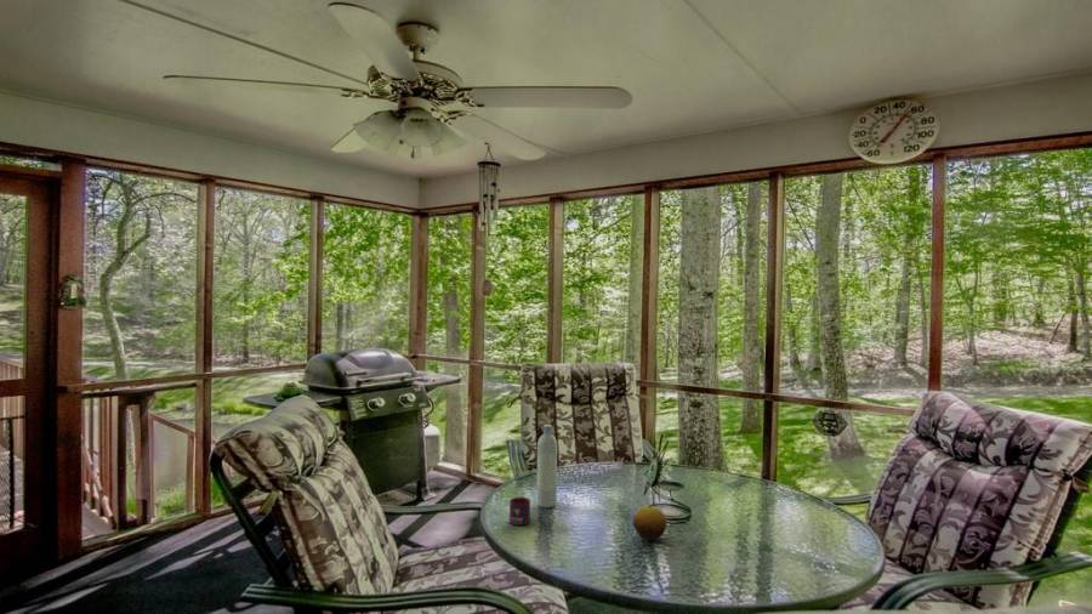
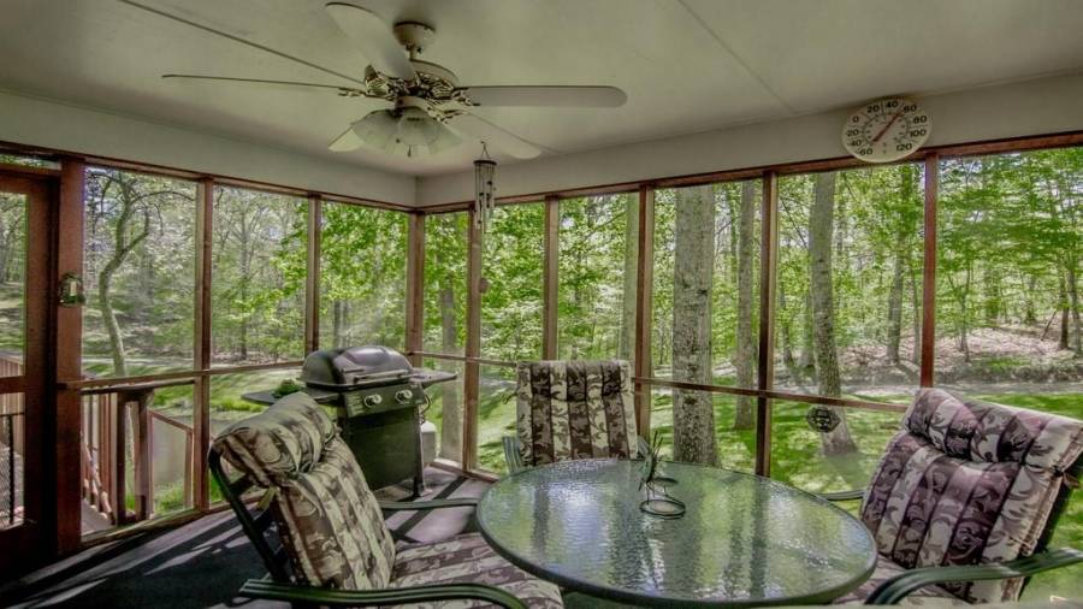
- fruit [632,505,669,541]
- mug [508,495,531,527]
- bottle [535,423,558,508]
